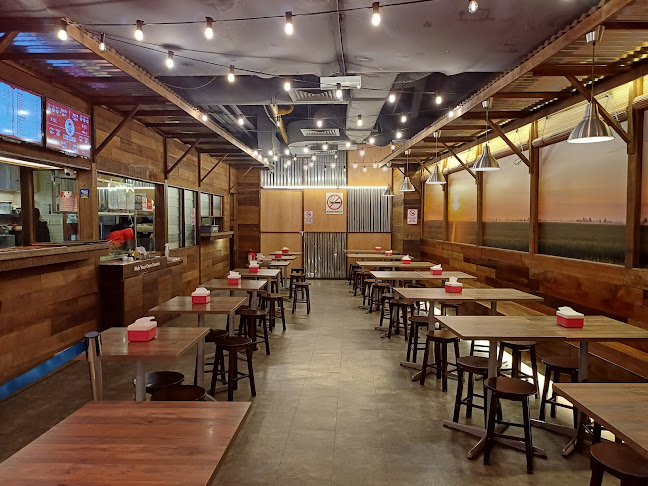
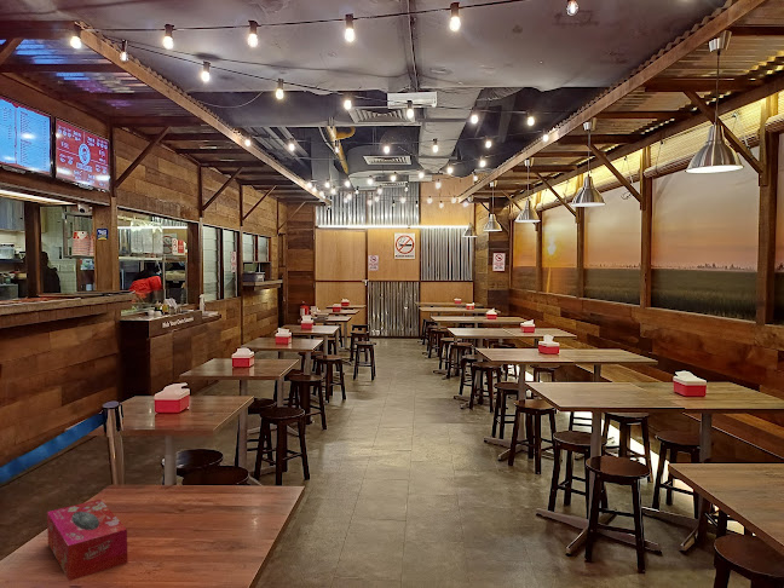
+ tissue box [46,498,129,582]
